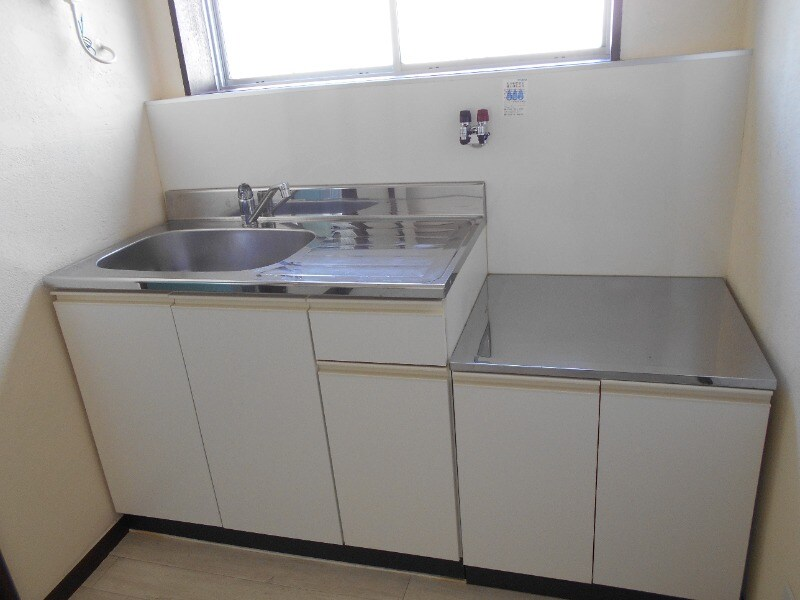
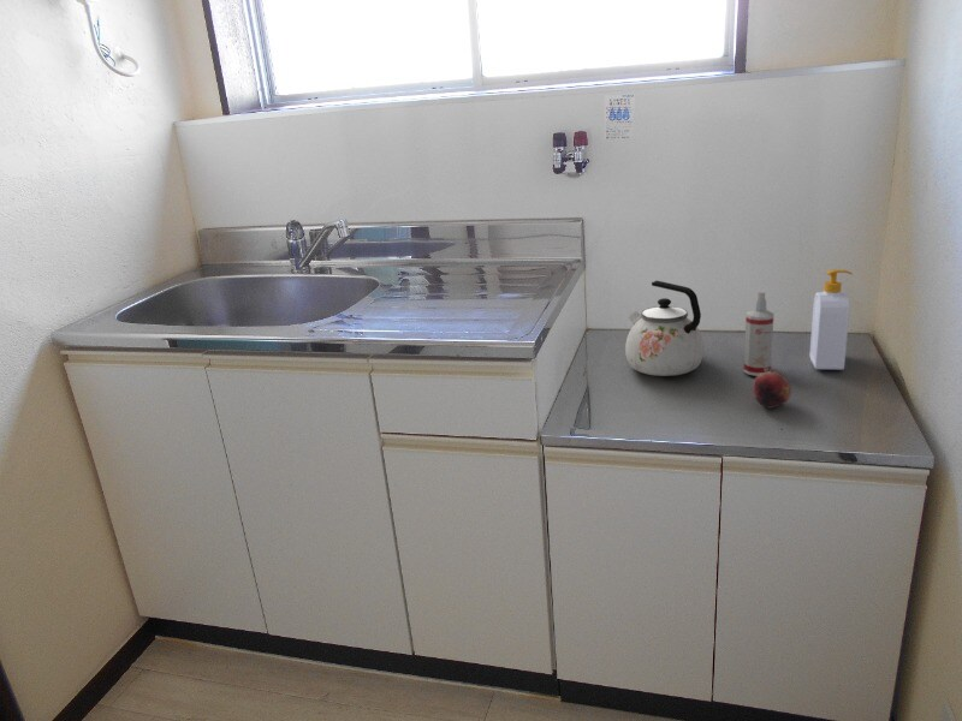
+ fruit [752,370,792,410]
+ soap bottle [808,268,854,370]
+ spray bottle [743,290,776,377]
+ kettle [624,280,705,377]
